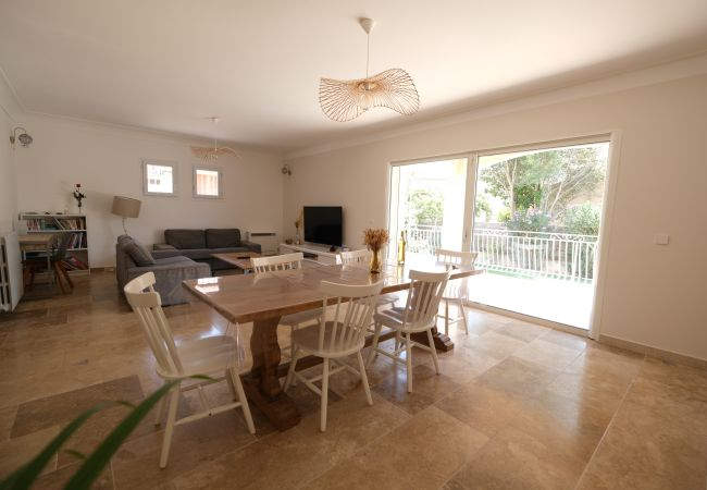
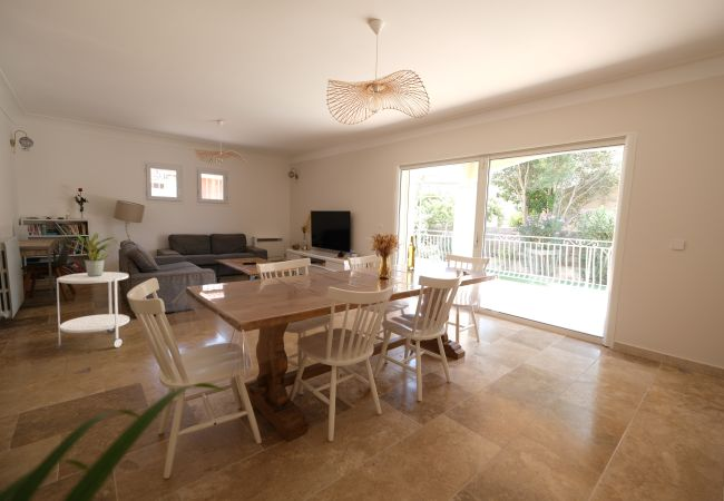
+ side table [56,271,130,351]
+ potted plant [66,233,118,277]
